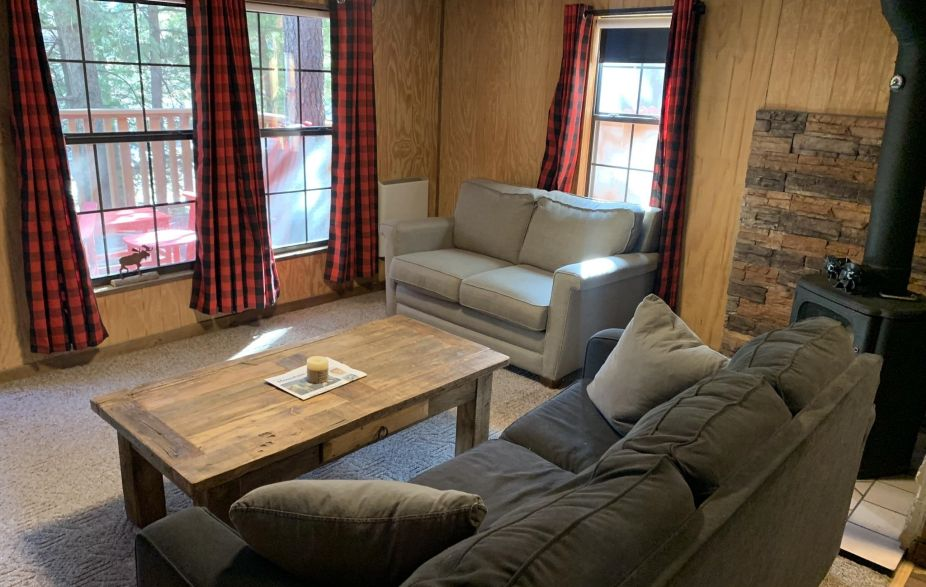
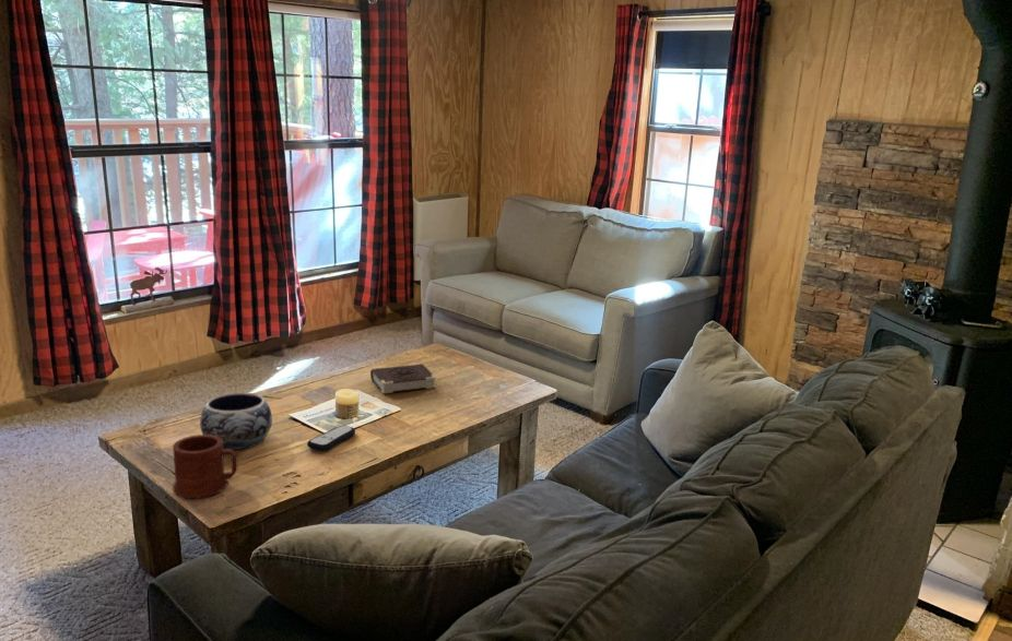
+ remote control [306,425,356,452]
+ mug [172,434,238,499]
+ decorative bowl [199,392,273,451]
+ book [369,363,437,394]
